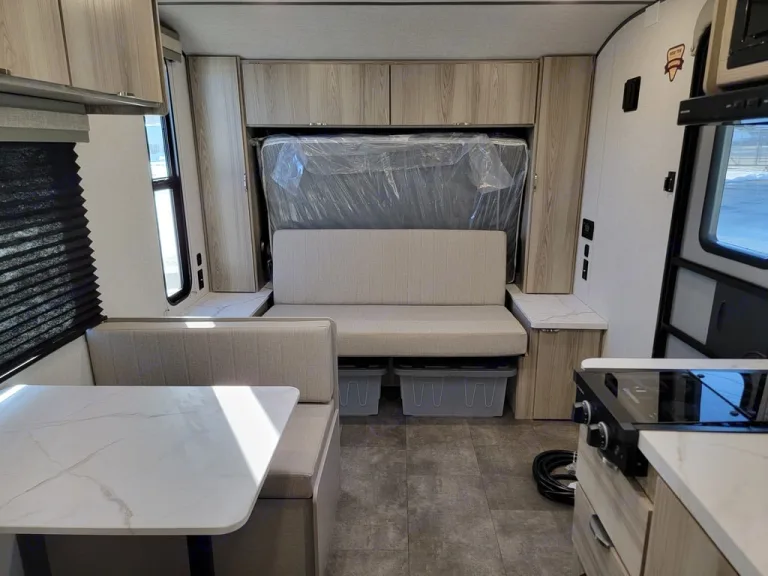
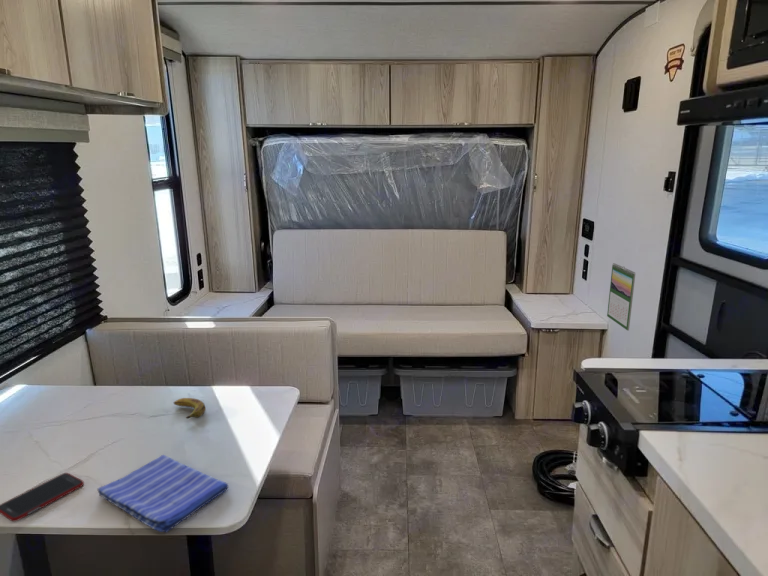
+ calendar [606,262,636,331]
+ cell phone [0,472,85,523]
+ banana [173,397,206,419]
+ dish towel [96,454,229,533]
